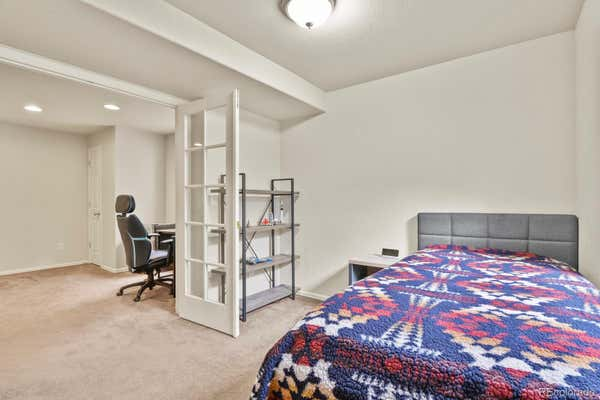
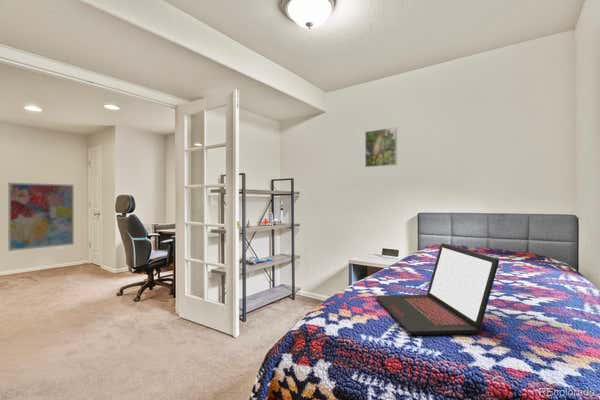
+ laptop [375,242,500,336]
+ wall art [7,182,75,252]
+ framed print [364,126,398,168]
